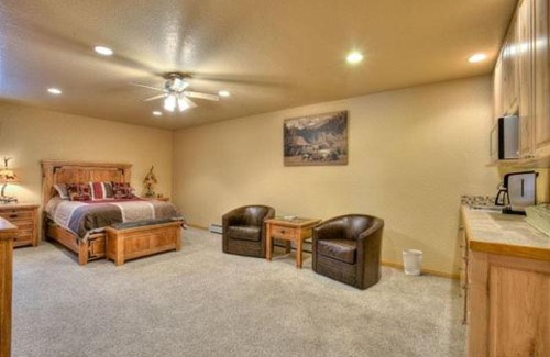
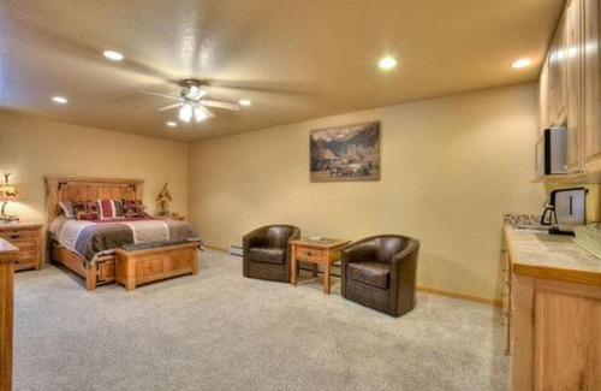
- wastebasket [402,248,424,277]
